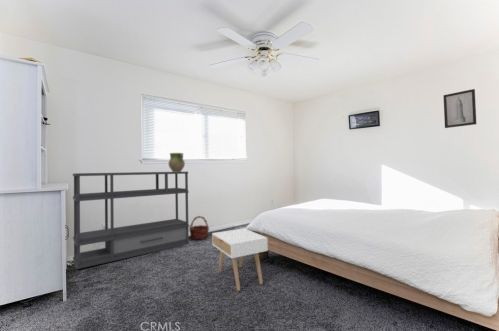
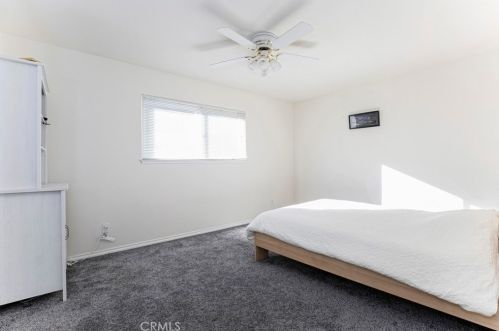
- wall art [442,88,477,129]
- bookshelf [72,171,190,270]
- ceramic jug [168,152,186,172]
- basket [188,215,210,240]
- nightstand [211,227,269,292]
